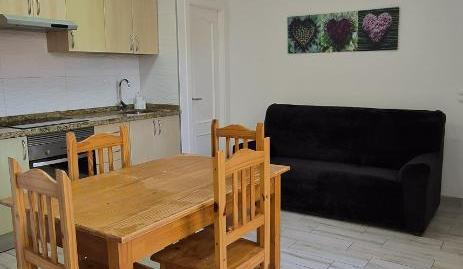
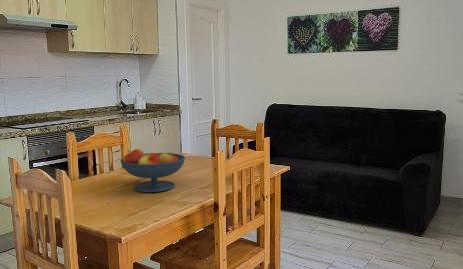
+ fruit bowl [120,148,186,193]
